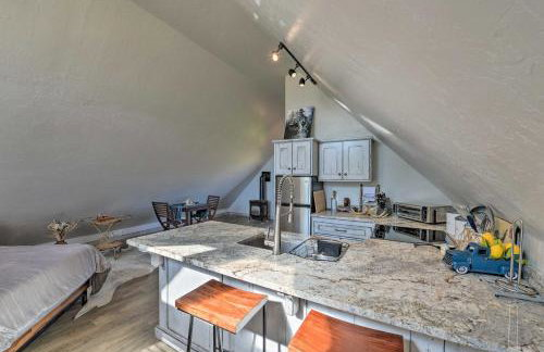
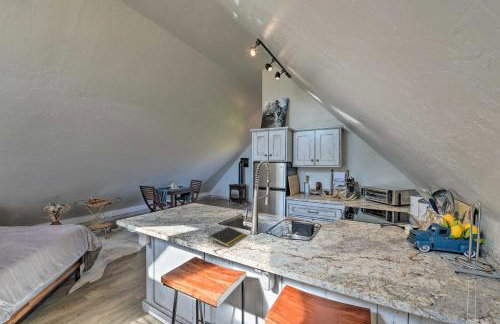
+ notepad [207,226,247,248]
